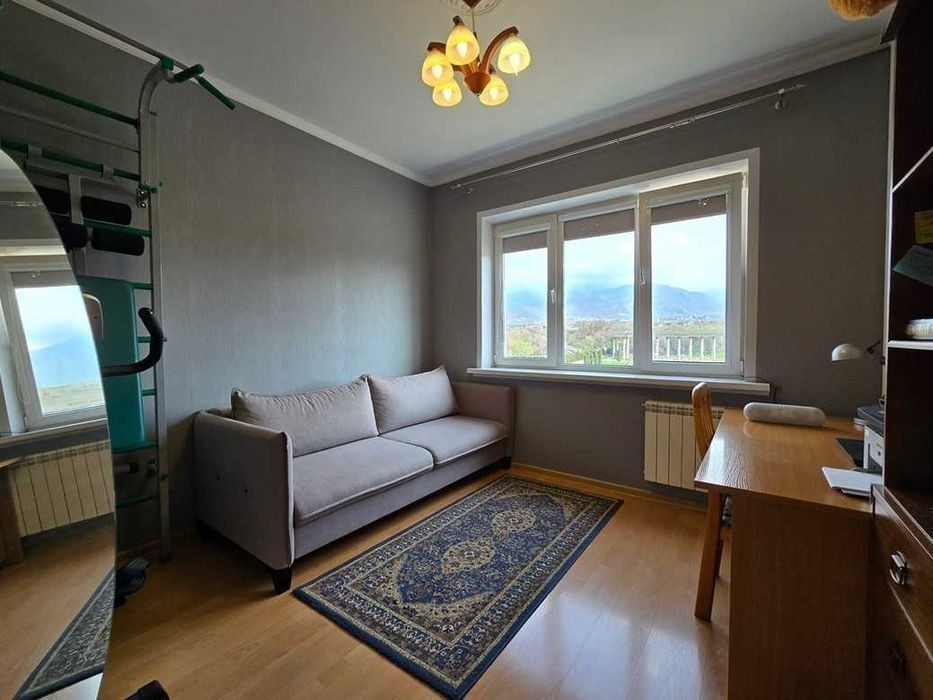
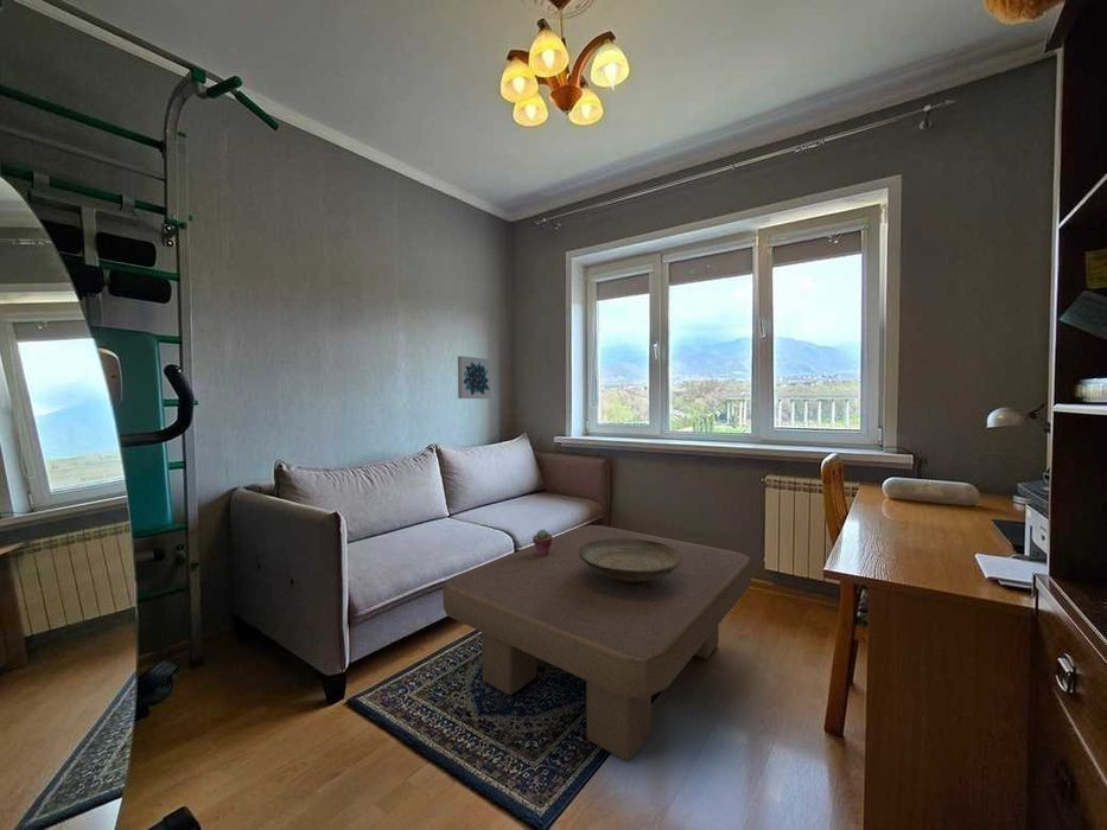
+ wall art [457,355,492,400]
+ coffee table [441,524,752,762]
+ potted succulent [532,528,554,557]
+ decorative bowl [579,538,681,585]
